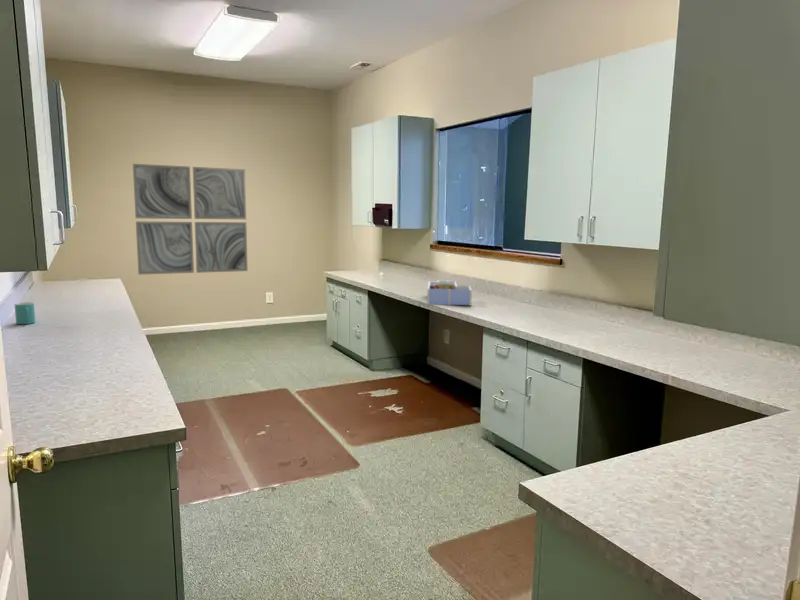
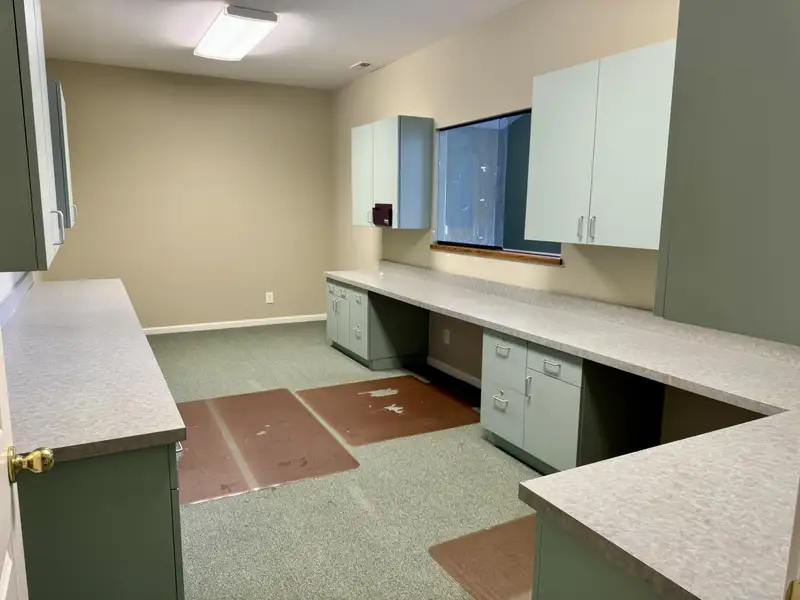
- mug [14,301,36,325]
- desk organizer [426,279,473,307]
- wall art [132,163,249,276]
